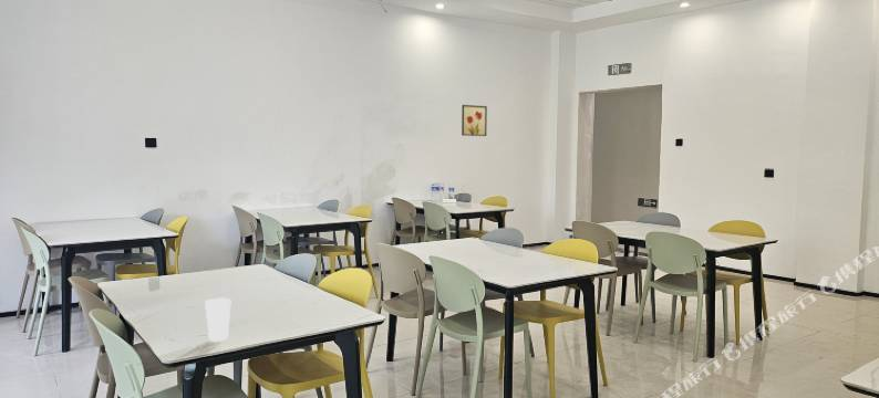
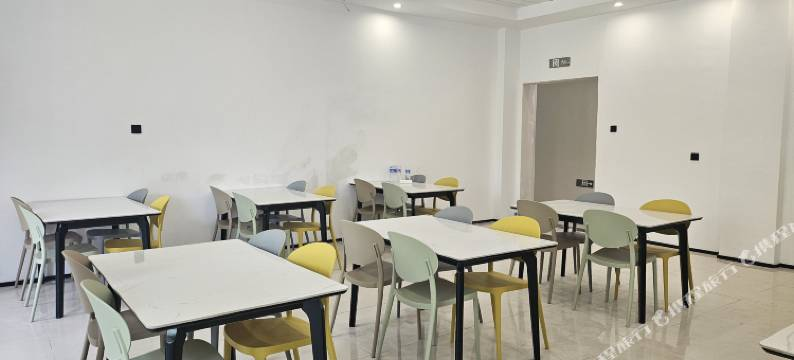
- cup [204,297,231,342]
- wall art [461,104,488,137]
